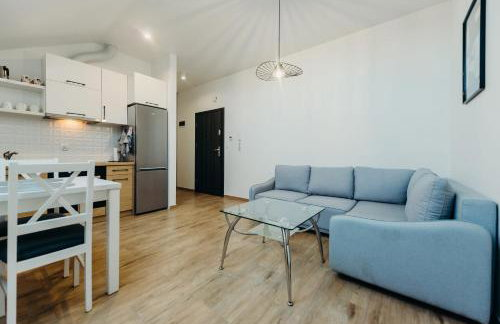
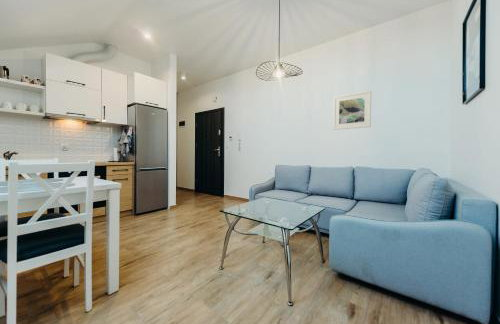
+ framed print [332,90,372,131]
